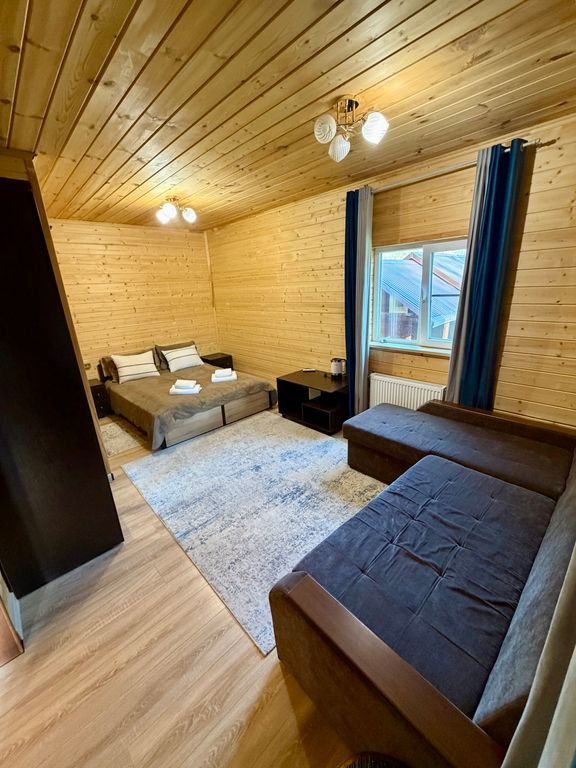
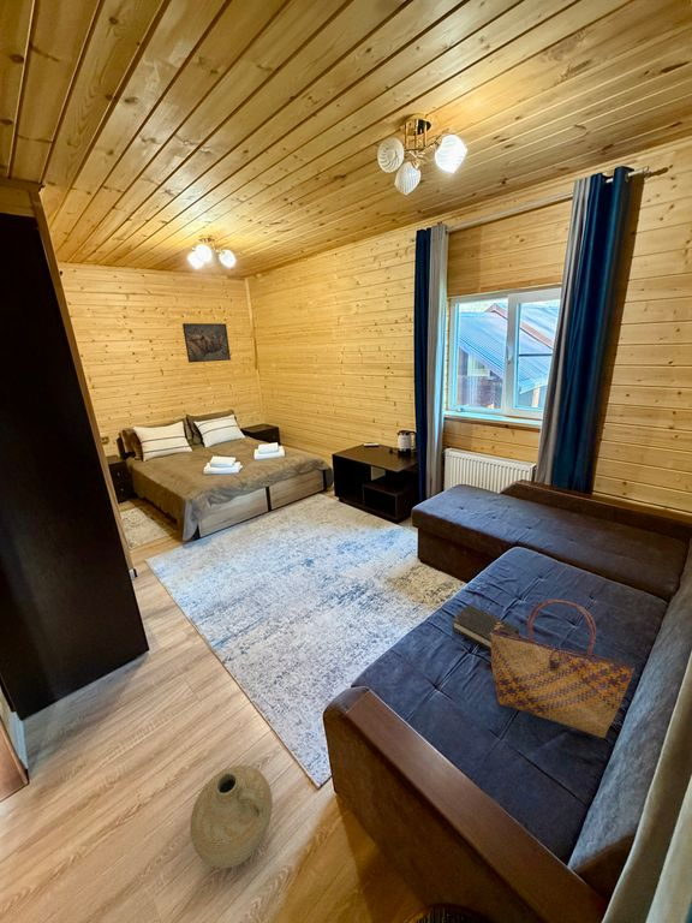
+ tote bag [490,599,636,739]
+ ceramic jug [189,764,274,869]
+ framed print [181,322,232,364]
+ hardback book [451,603,520,651]
